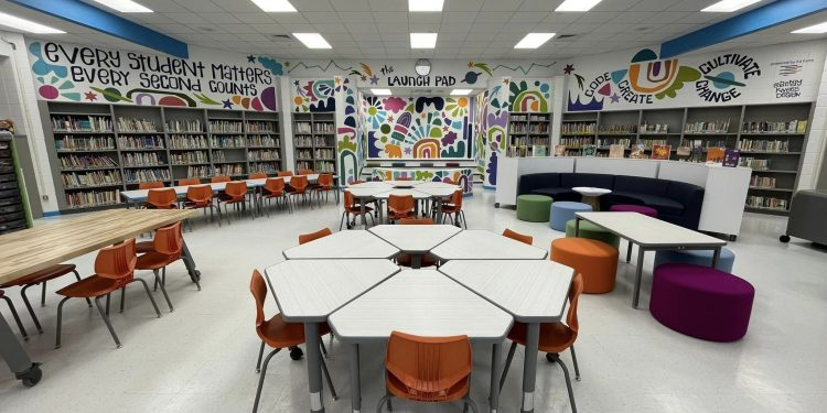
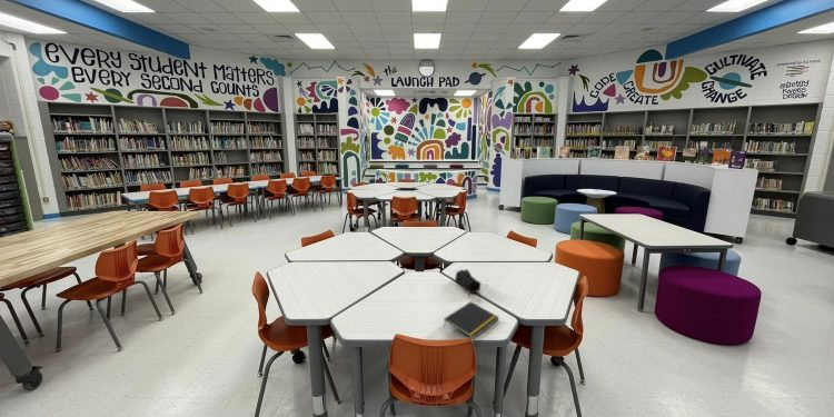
+ pencil case [455,268,481,294]
+ notepad [443,300,500,340]
